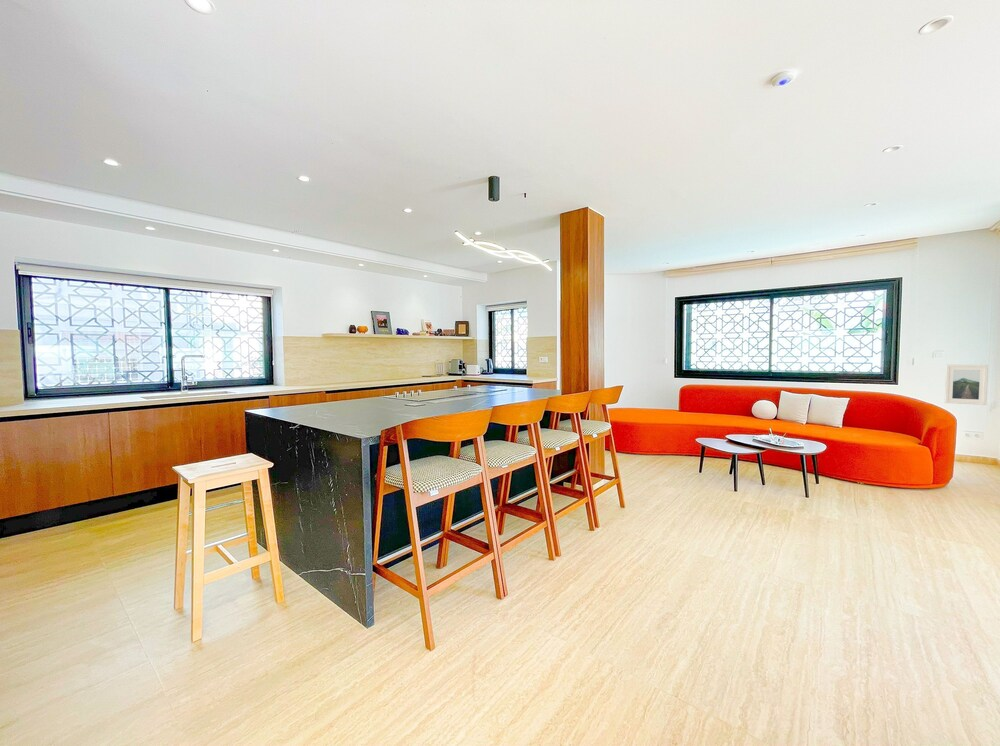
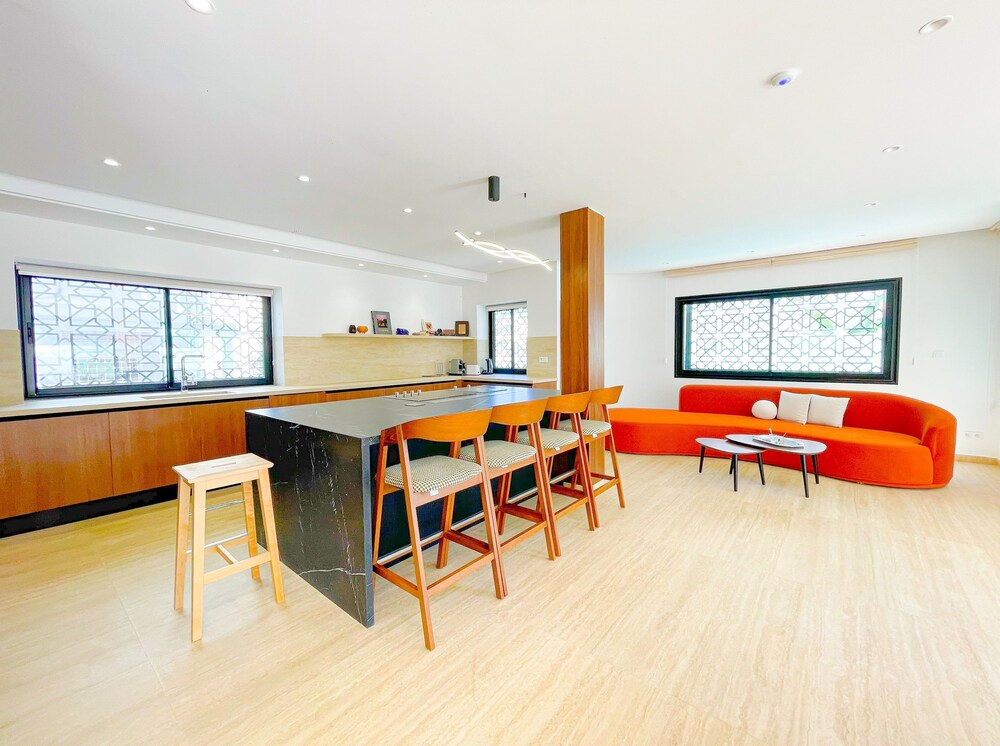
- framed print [944,364,989,406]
